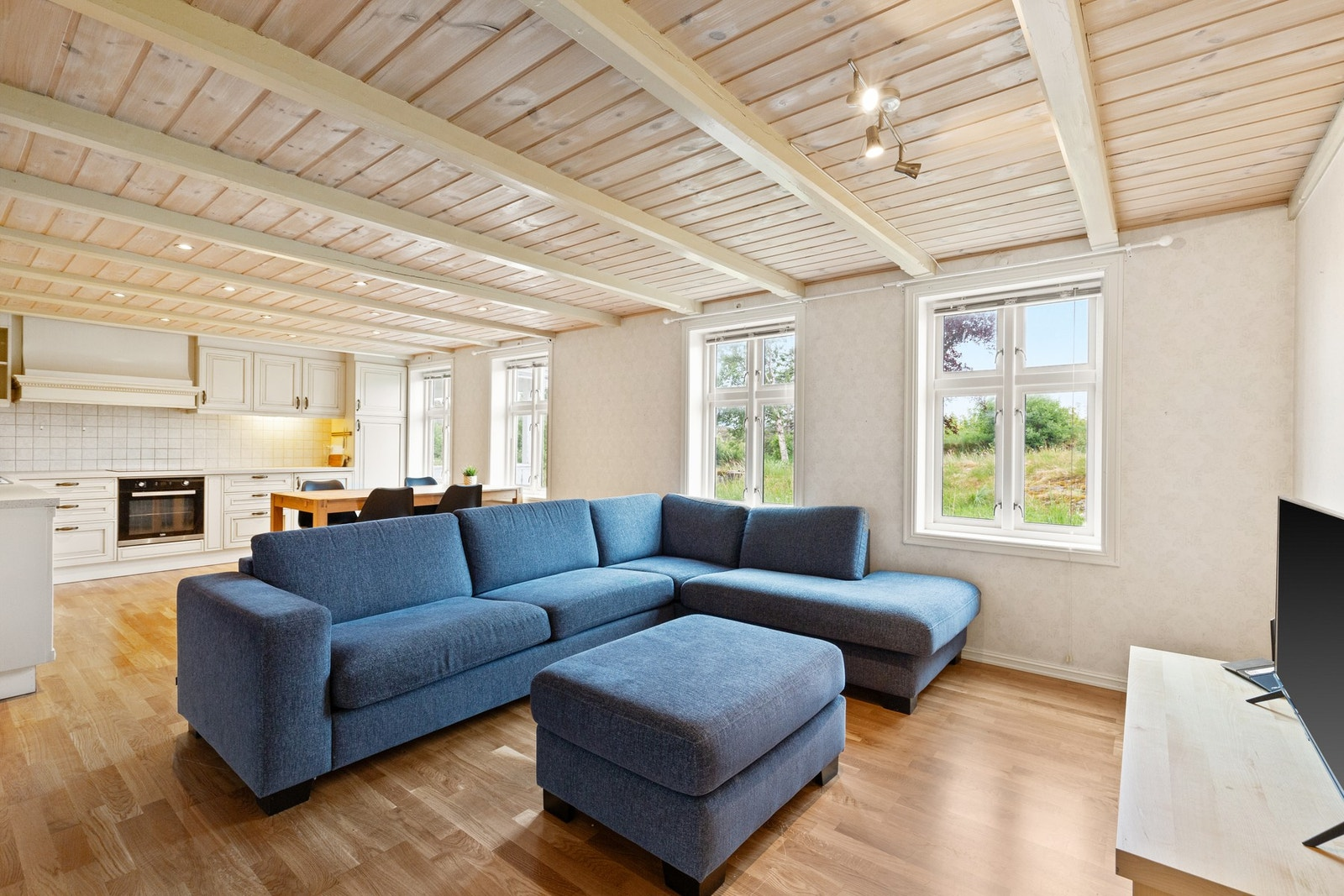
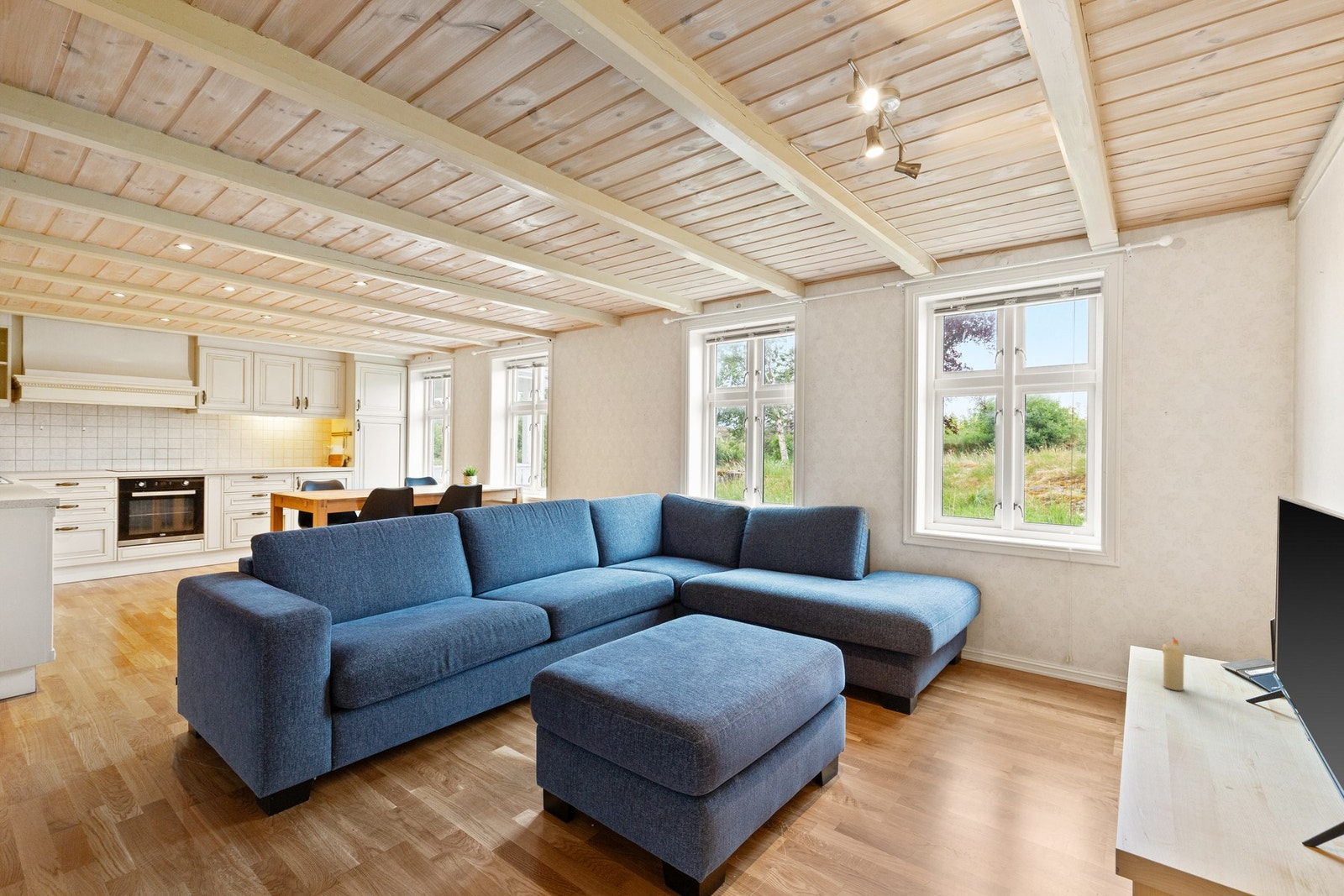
+ candle [1162,636,1185,691]
